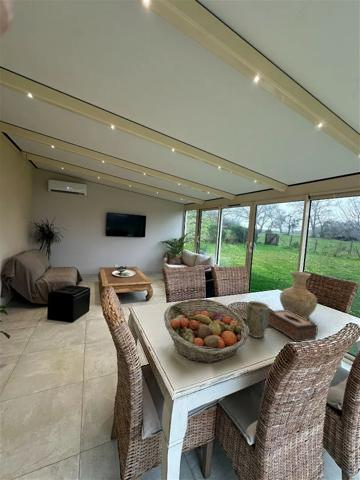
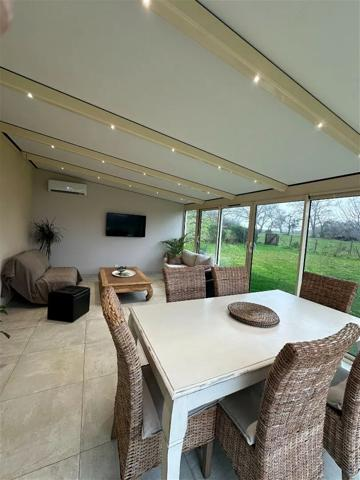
- plant pot [245,300,270,339]
- tissue box [268,309,319,343]
- fruit basket [163,298,249,364]
- vase [279,270,318,320]
